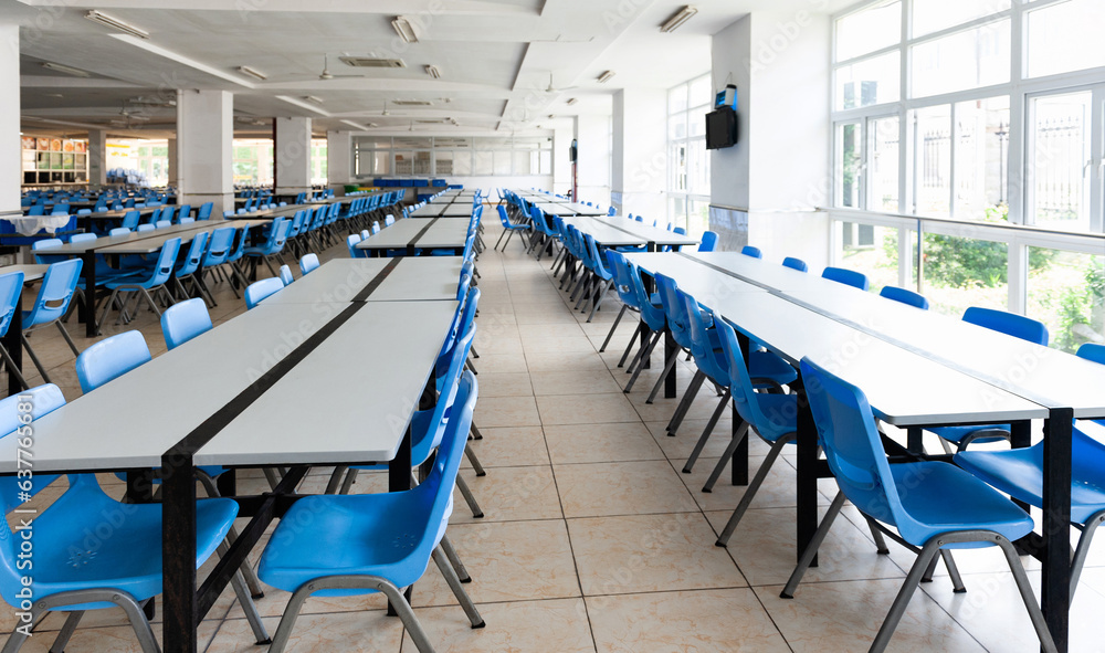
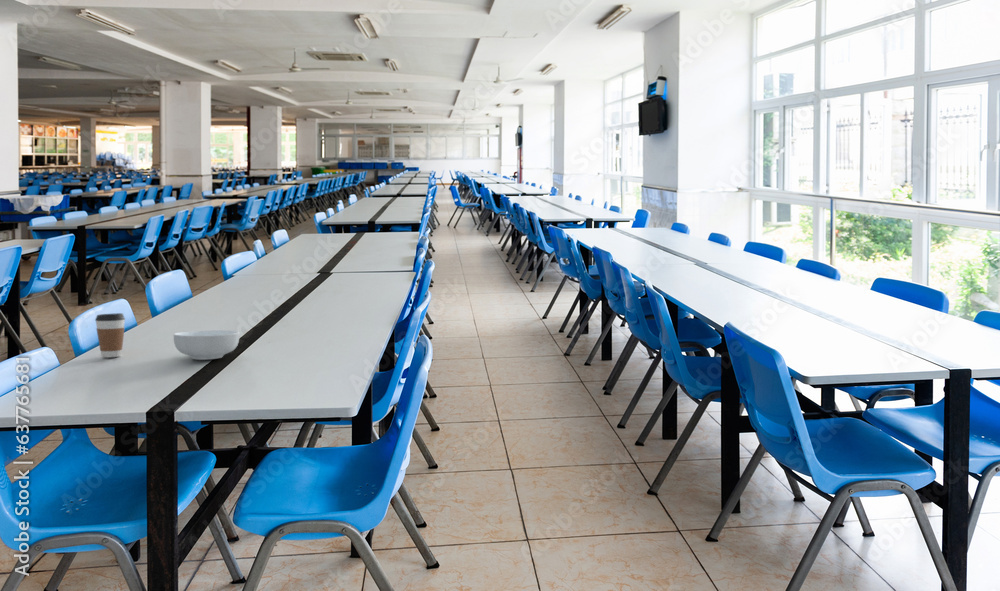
+ coffee cup [94,312,126,359]
+ cereal bowl [173,329,240,361]
